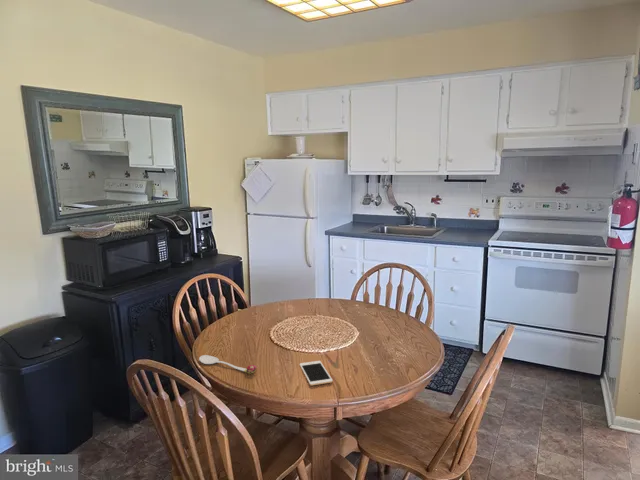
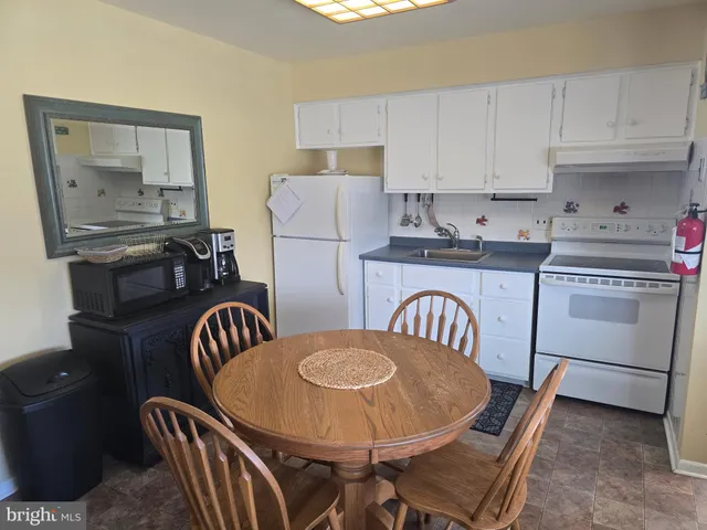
- cell phone [299,360,334,386]
- spoon [198,354,258,375]
